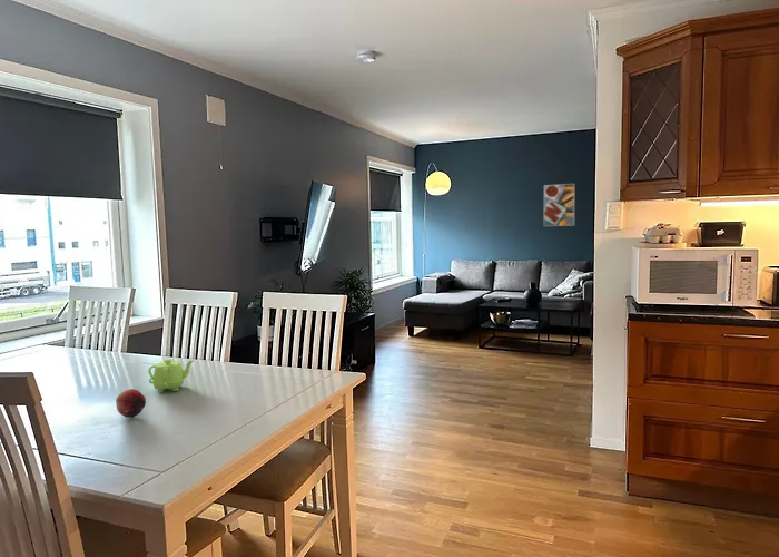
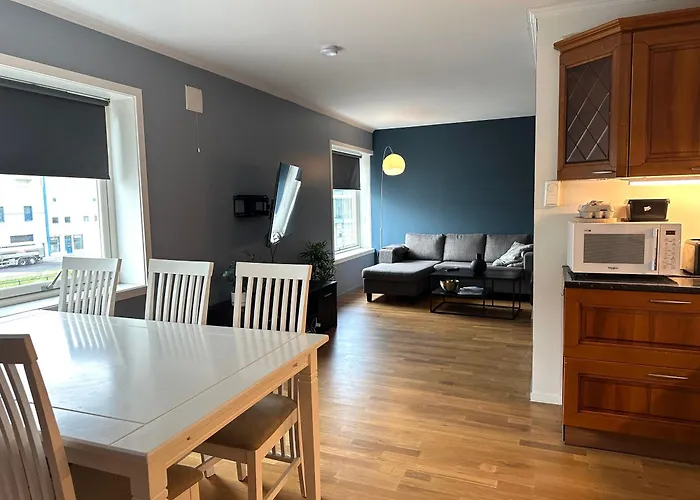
- fruit [115,388,147,419]
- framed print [543,183,575,227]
- teapot [147,359,196,393]
